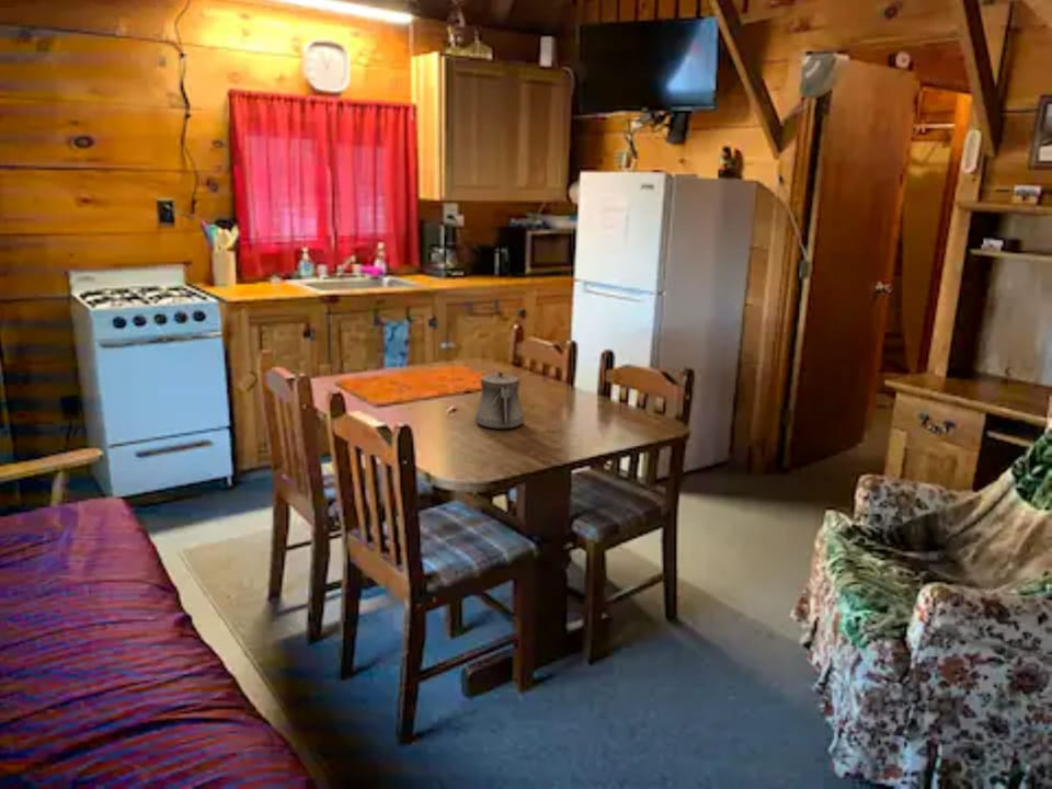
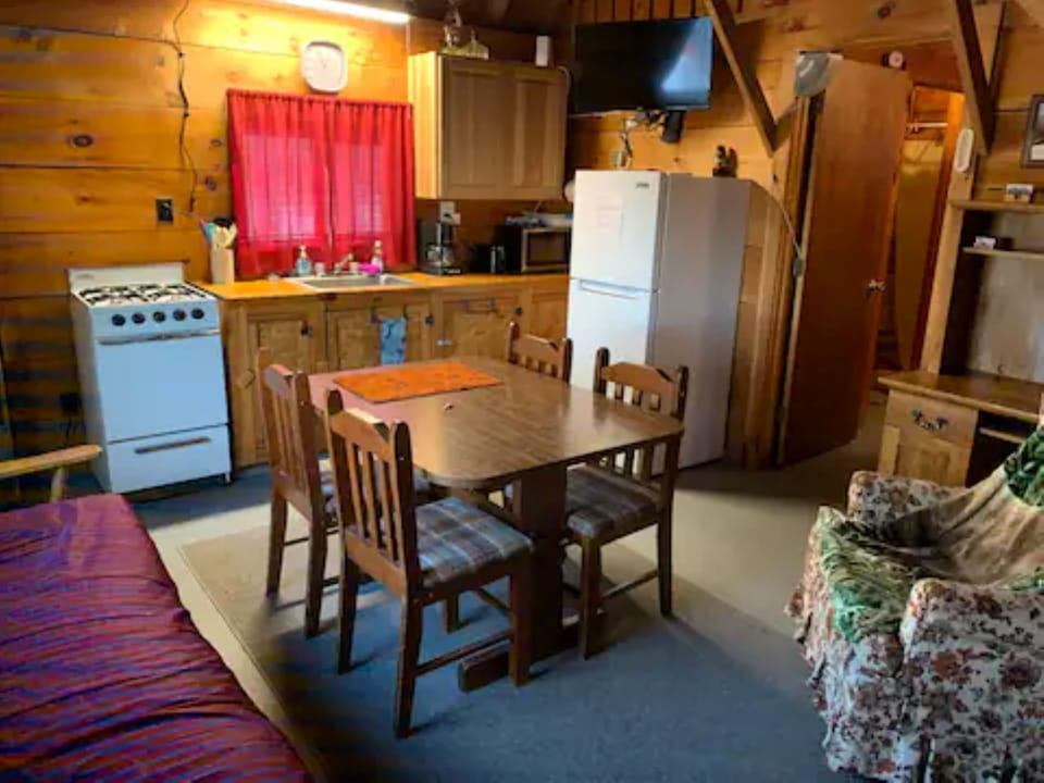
- teapot [473,371,525,430]
